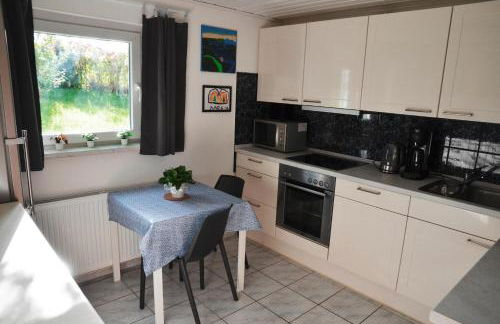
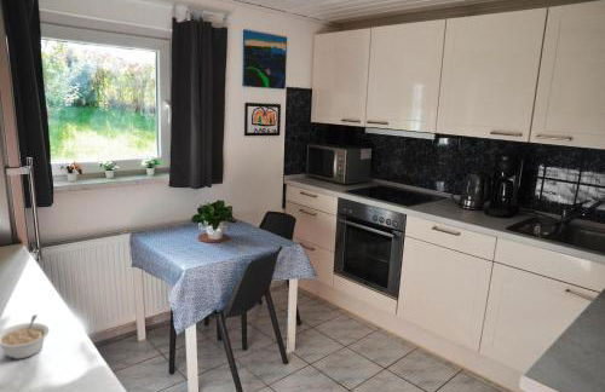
+ legume [0,313,50,359]
